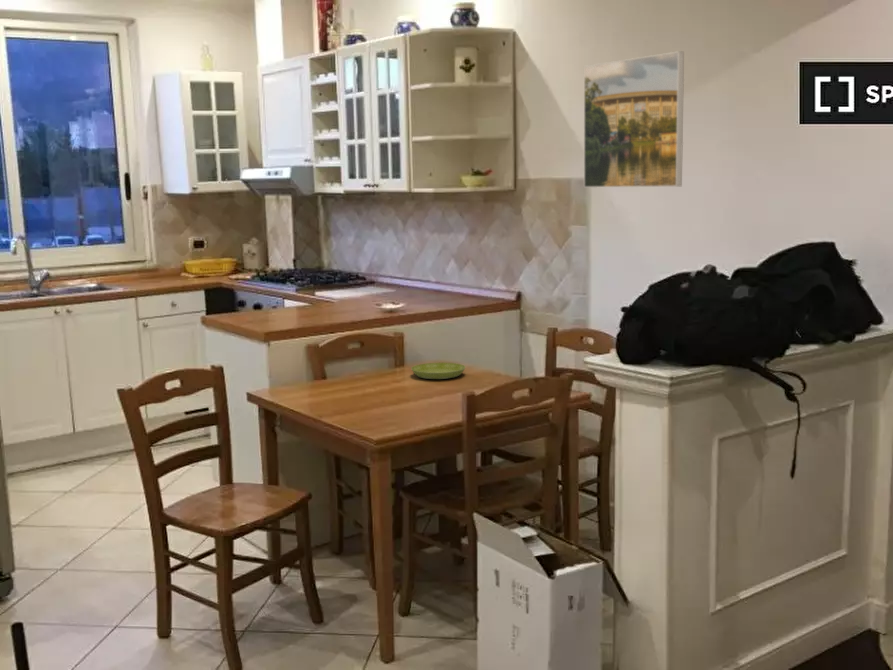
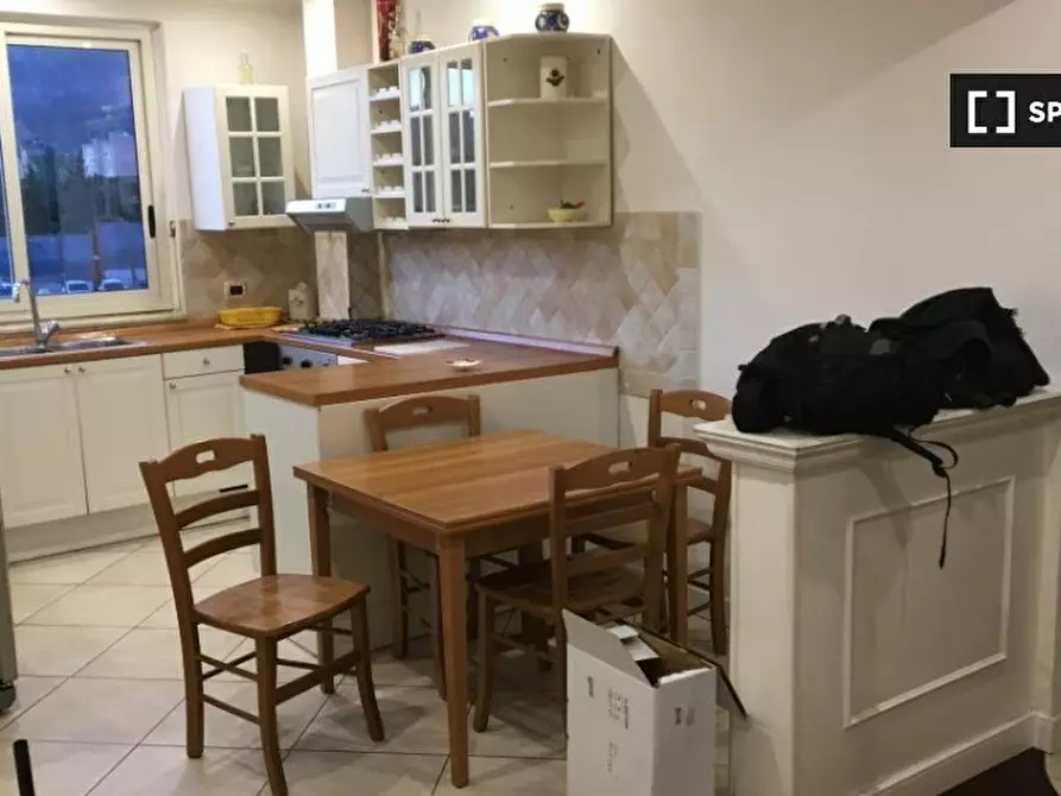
- saucer [410,362,466,380]
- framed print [583,50,685,189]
